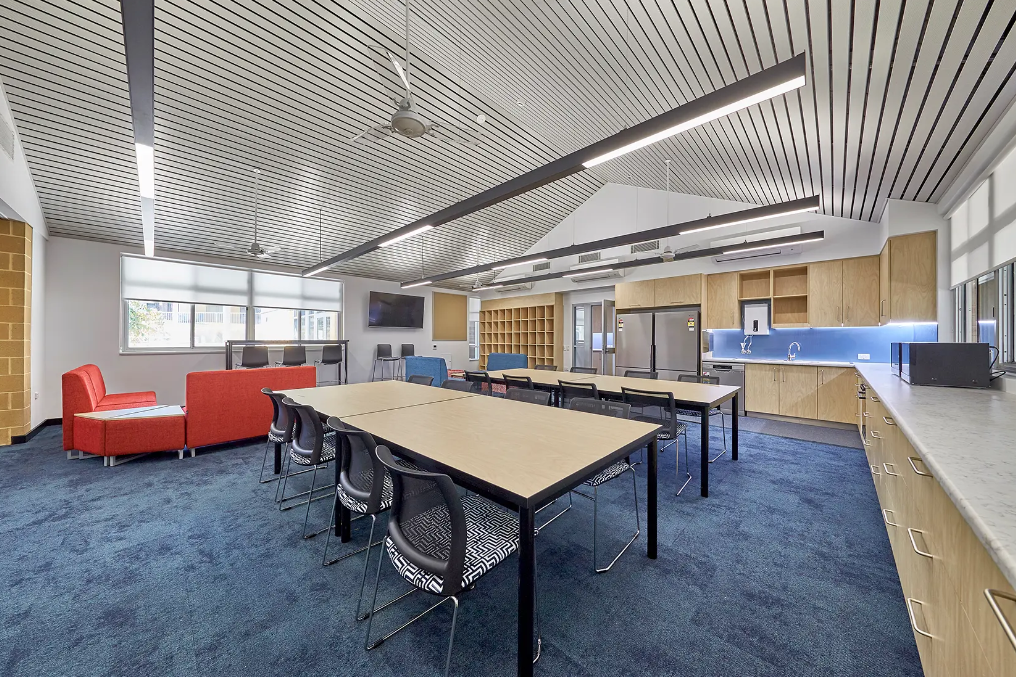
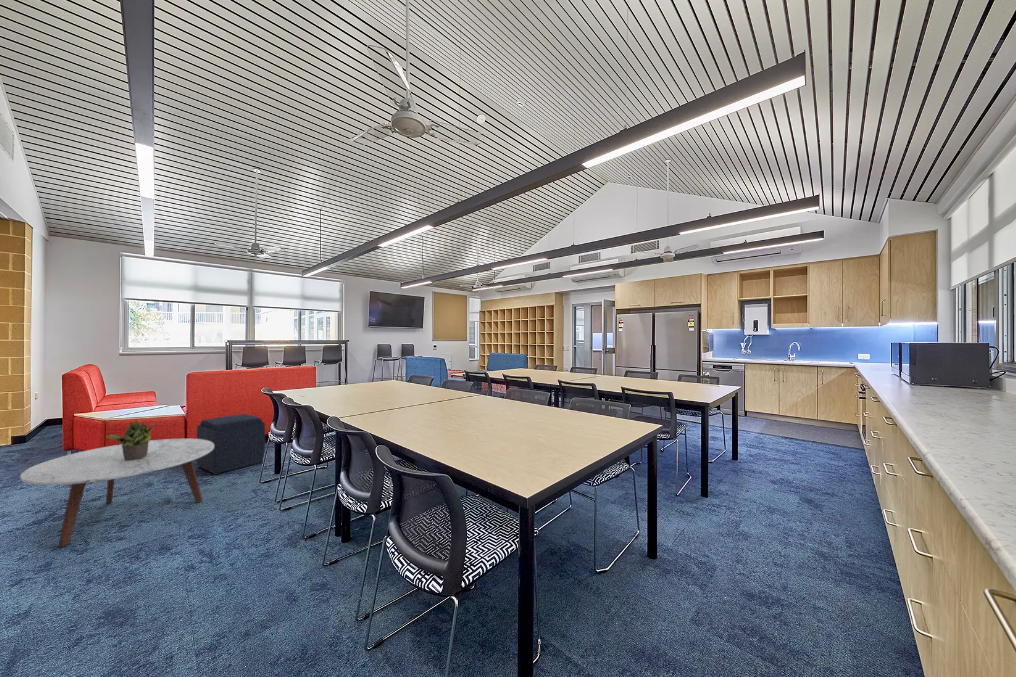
+ coffee table [19,438,214,548]
+ ottoman [196,413,266,475]
+ potted plant [105,419,157,460]
